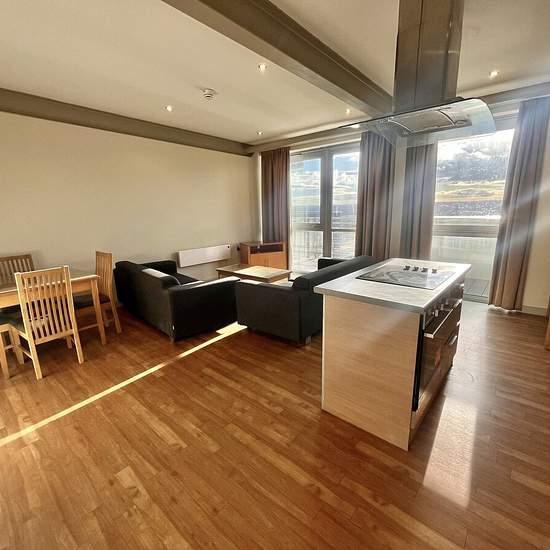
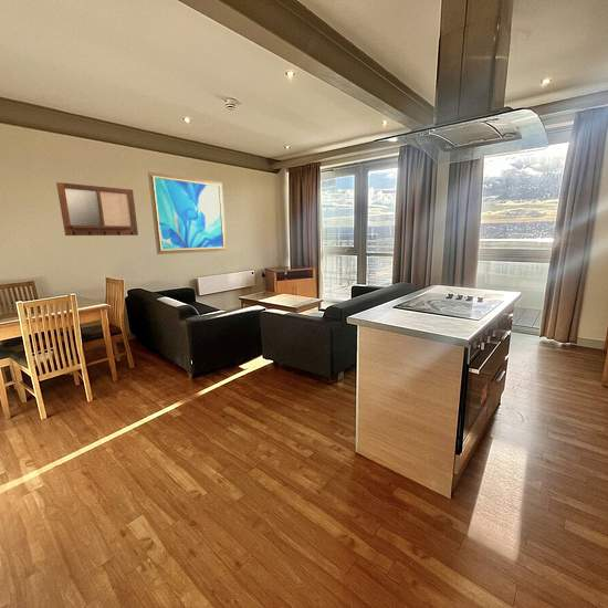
+ writing board [55,181,139,237]
+ wall art [147,170,228,255]
